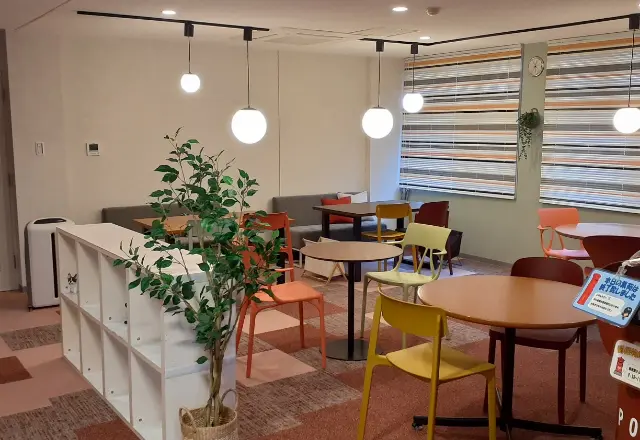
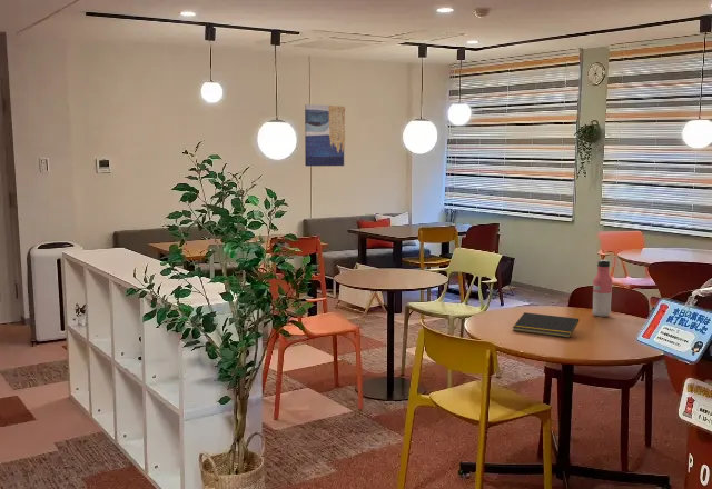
+ water bottle [591,259,614,318]
+ notepad [512,311,580,339]
+ wall art [304,103,346,167]
